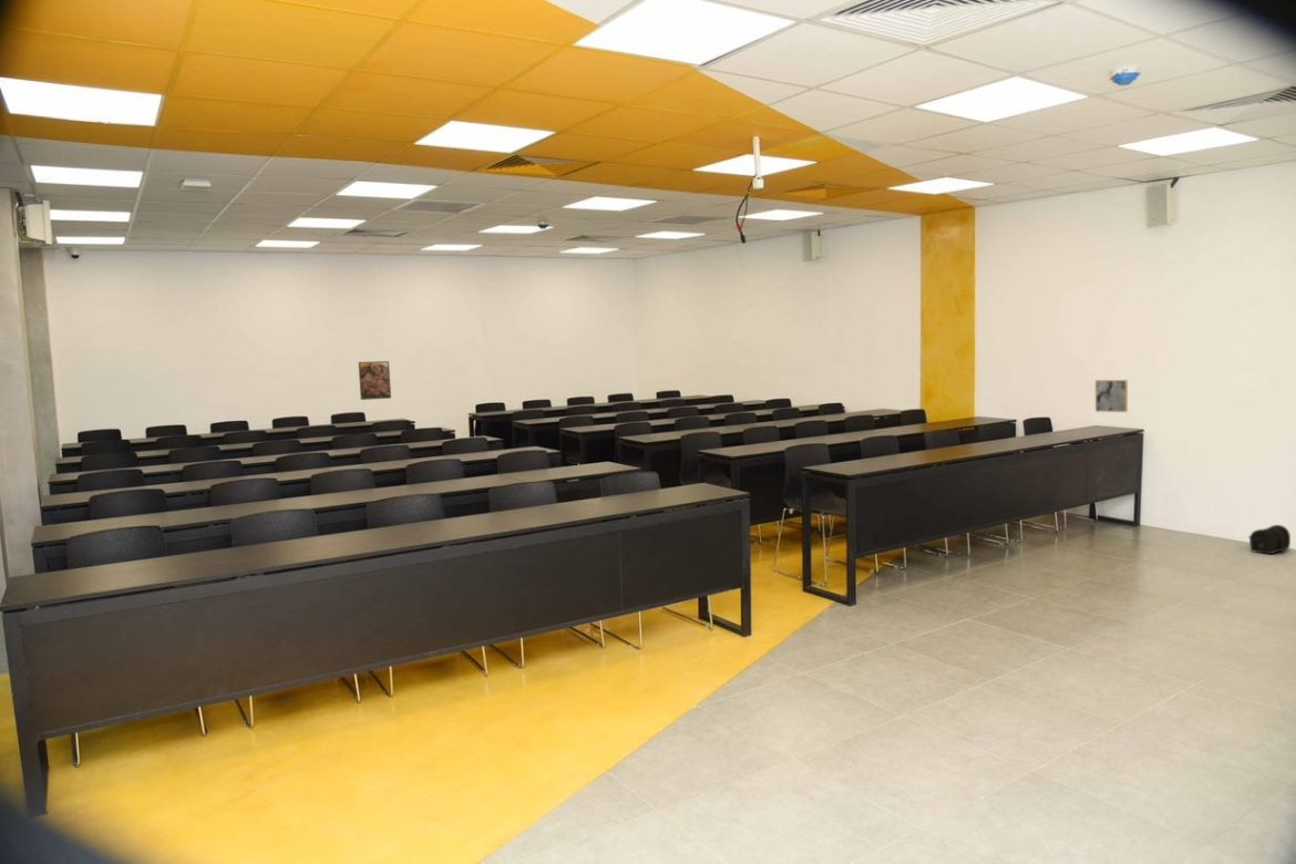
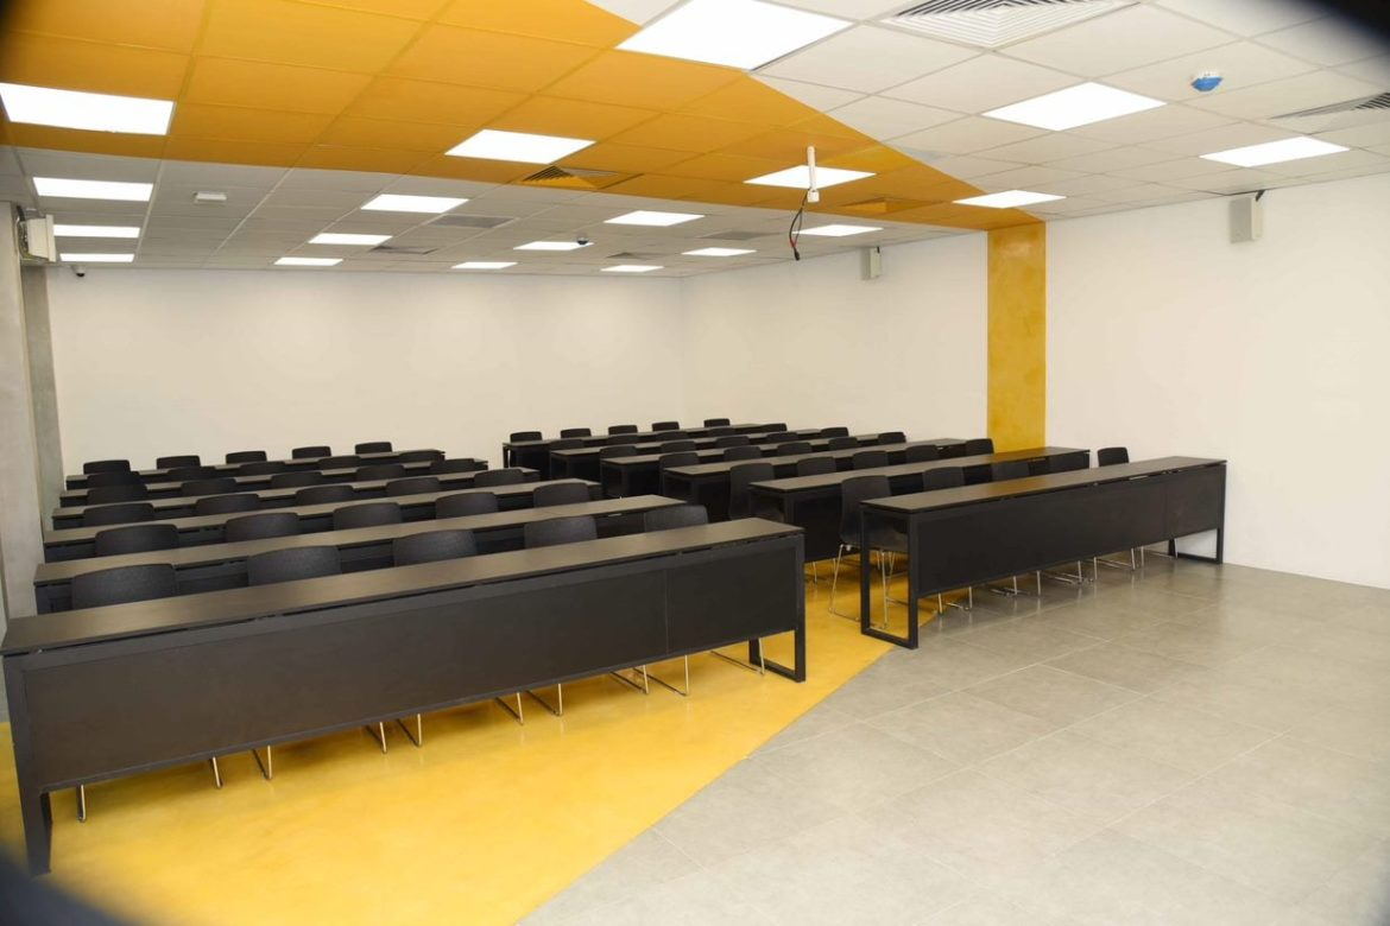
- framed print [358,360,392,401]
- wall art [1094,379,1129,413]
- treasure chest [1247,524,1292,555]
